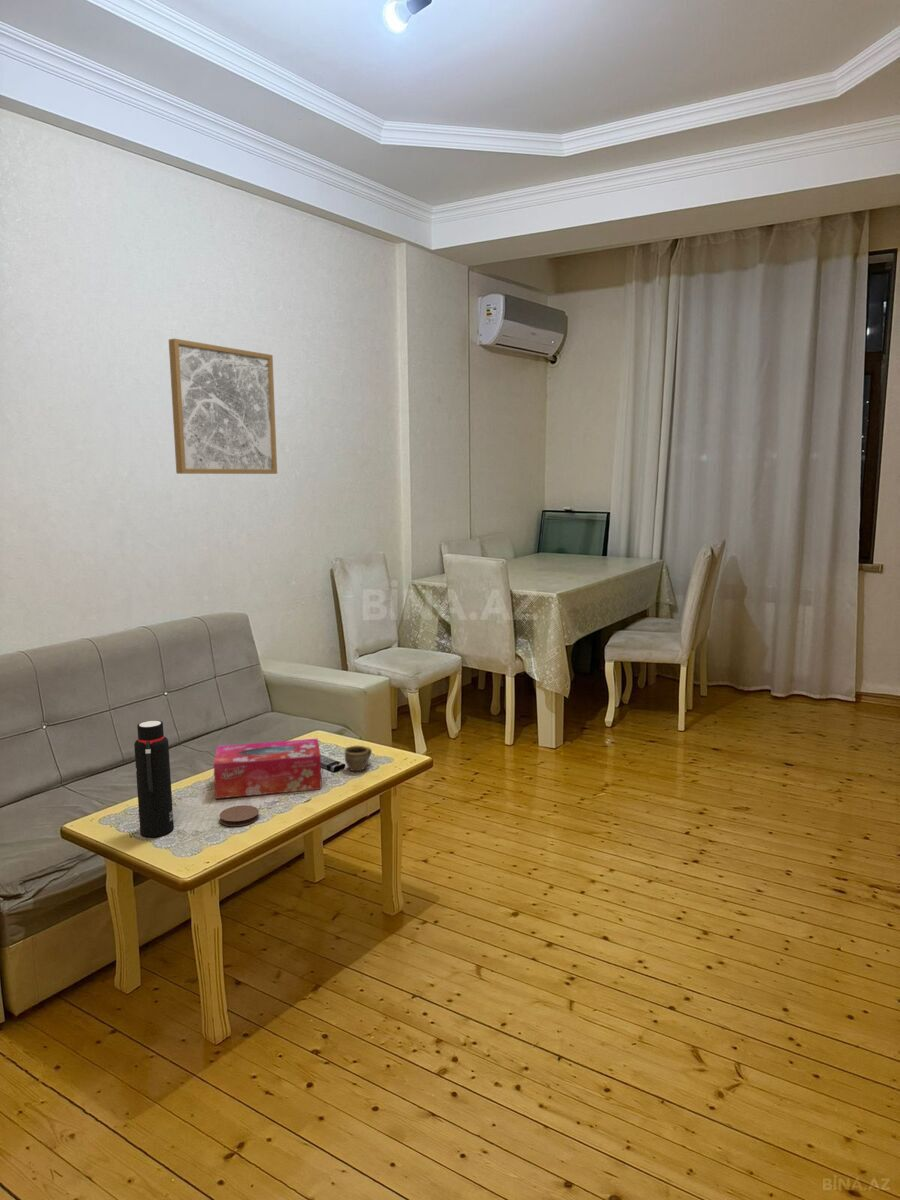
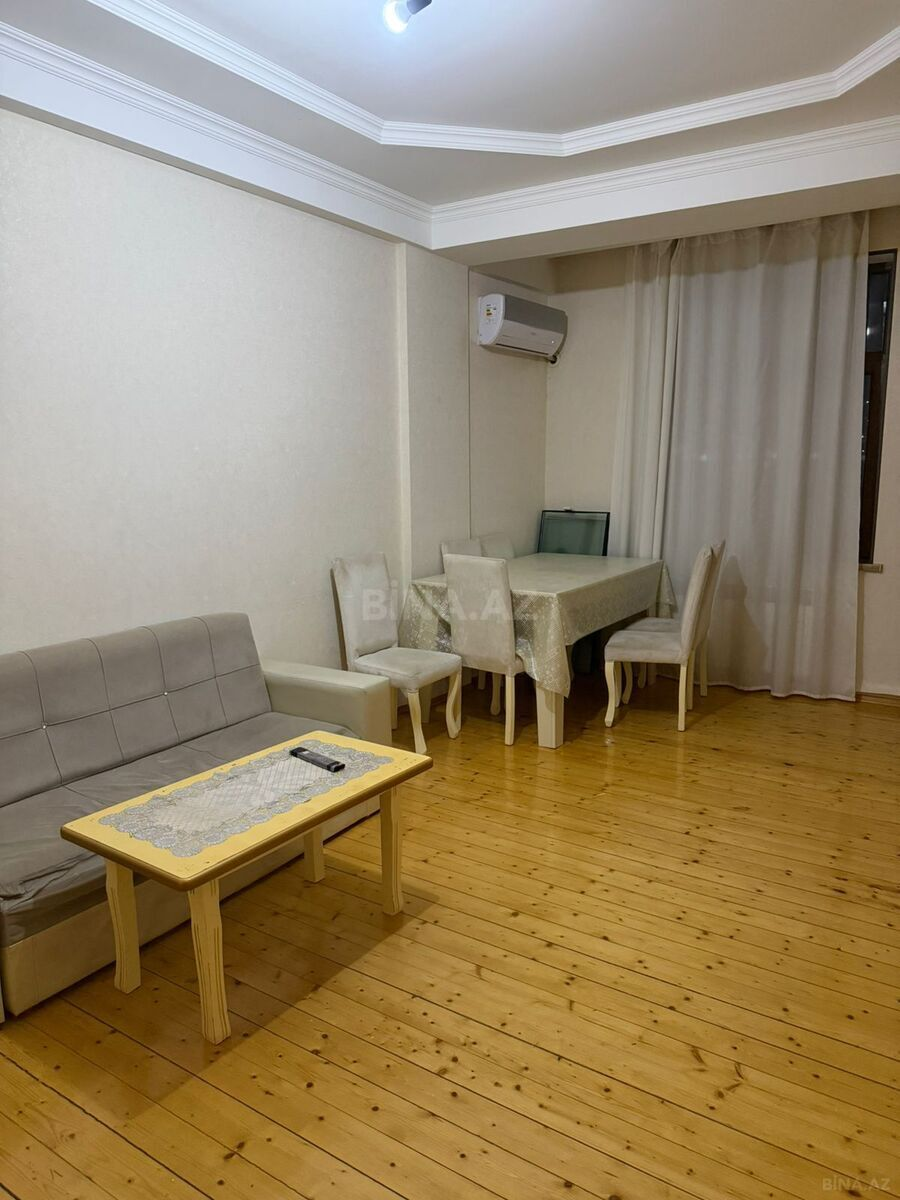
- water bottle [133,719,175,838]
- cup [343,745,373,772]
- tissue box [213,738,323,799]
- wall art [168,338,278,475]
- coaster [219,804,260,827]
